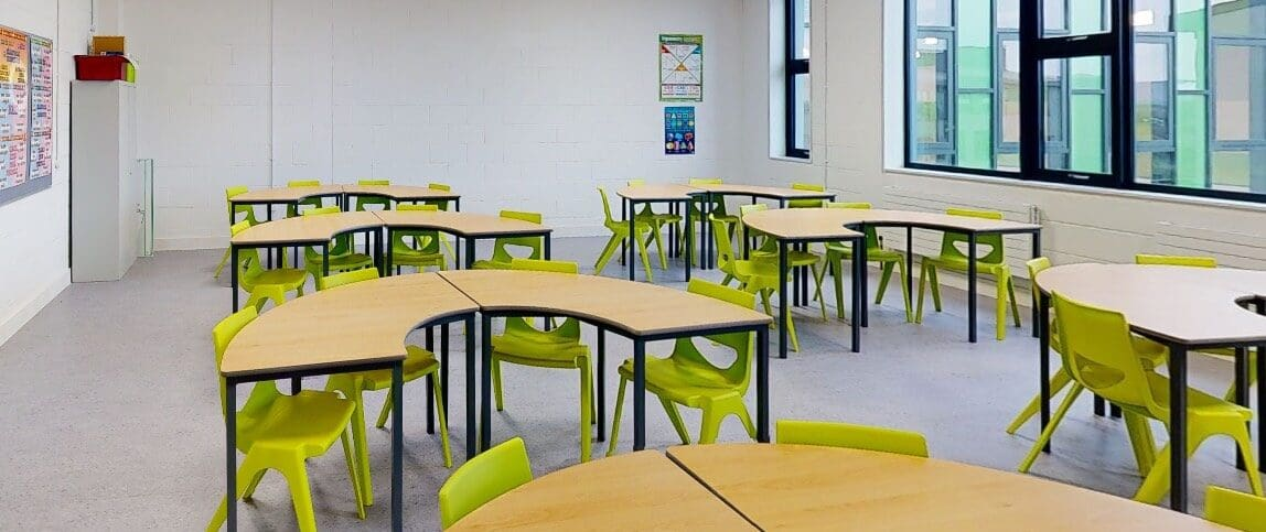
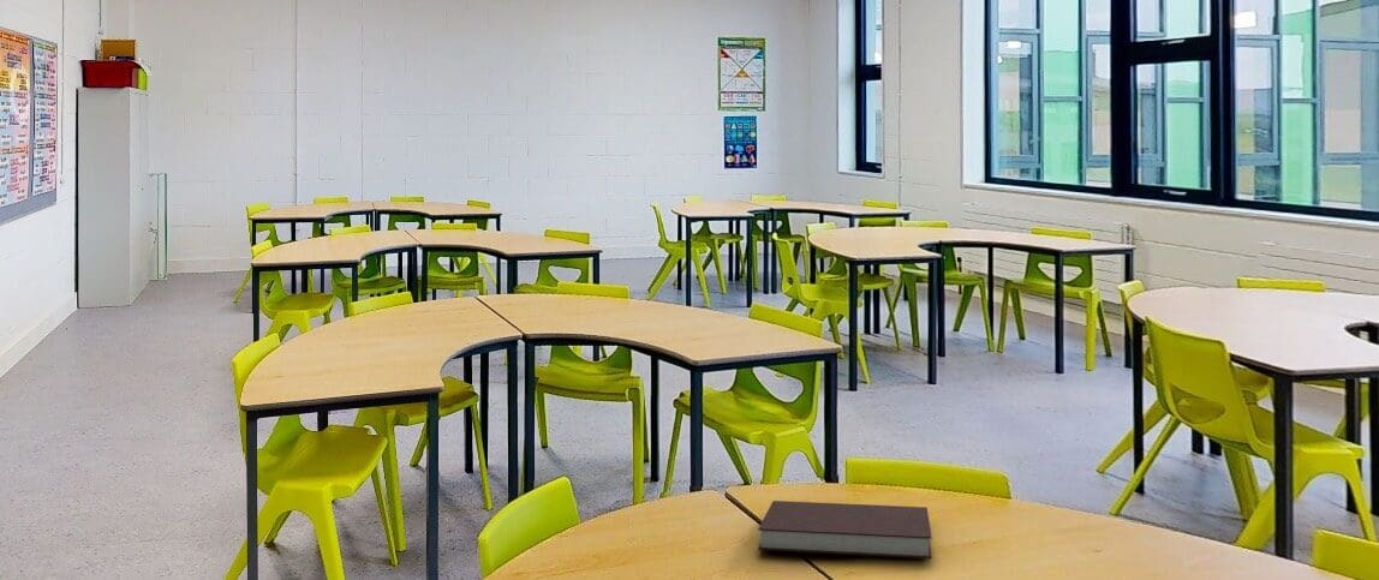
+ notebook [757,500,932,560]
